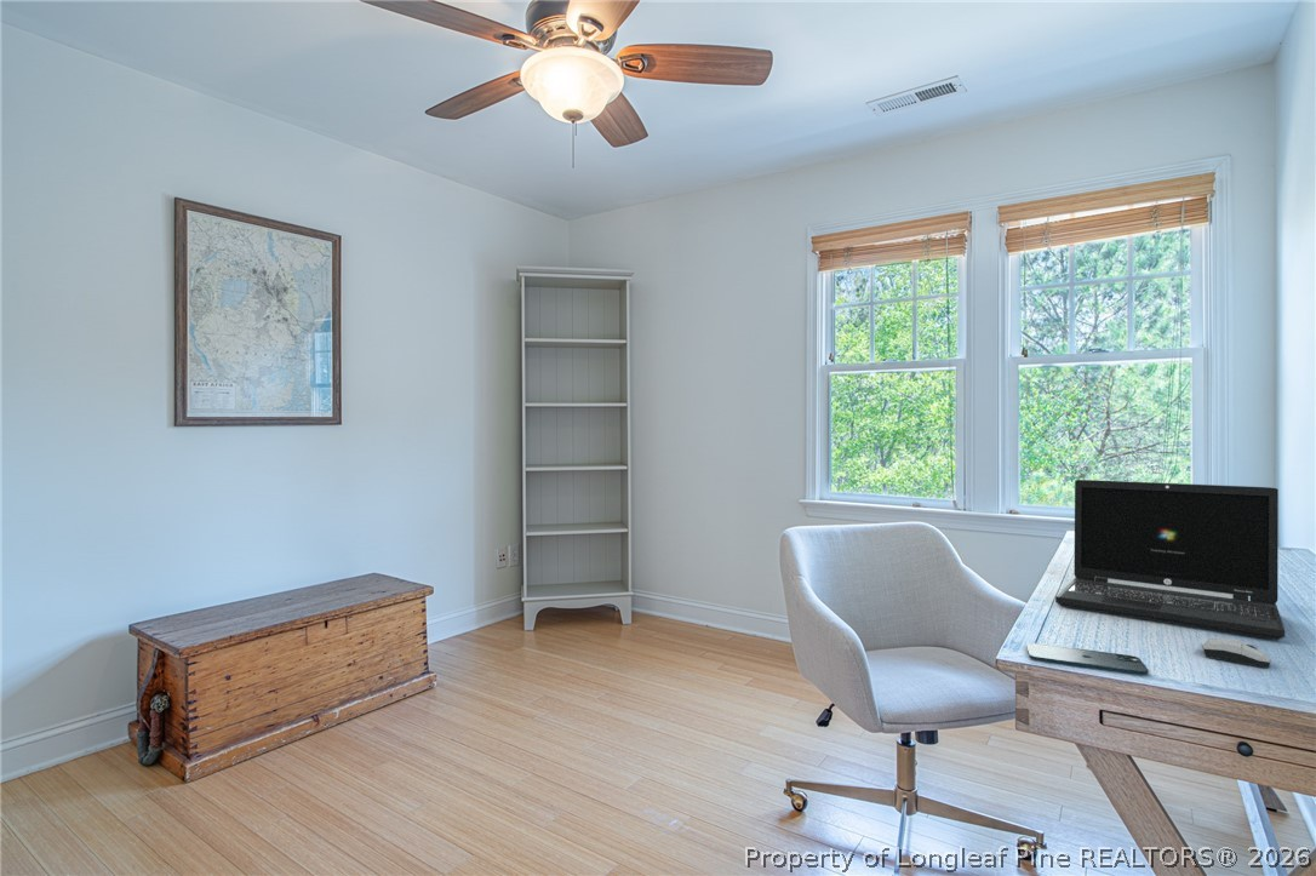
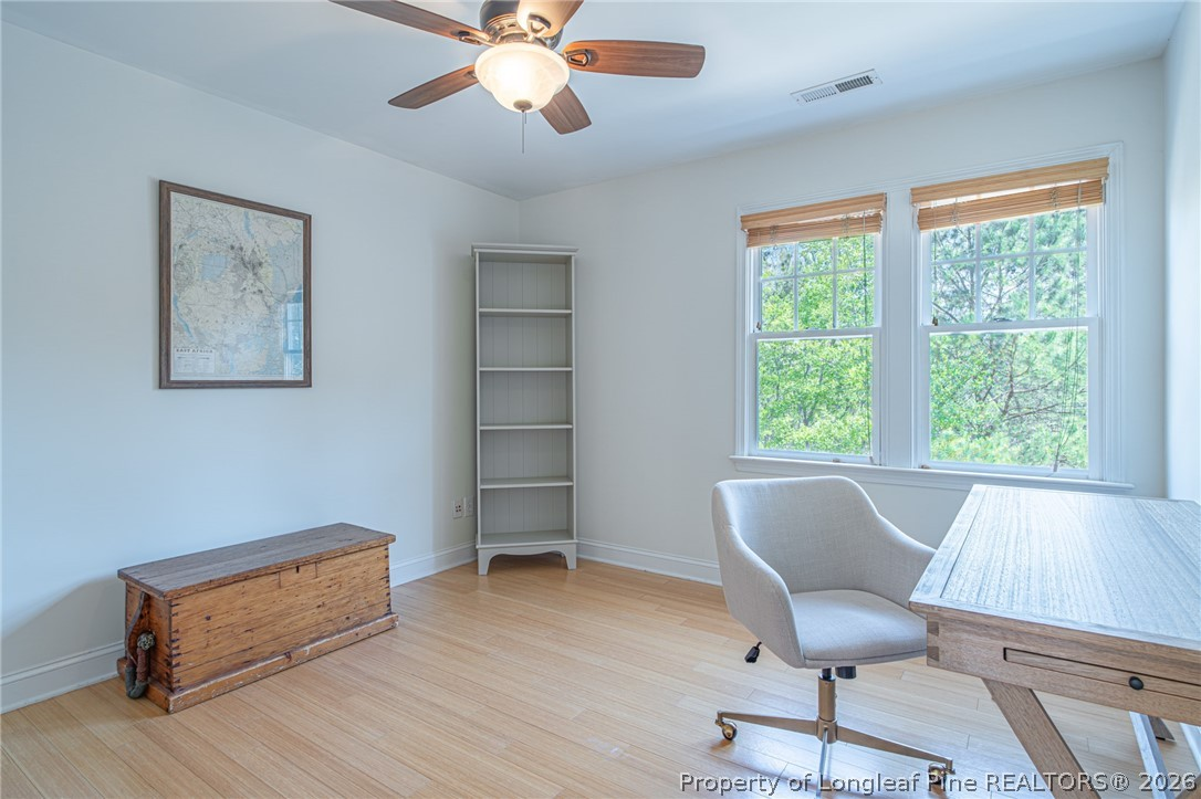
- laptop [1054,479,1286,641]
- smartphone [1025,641,1150,676]
- computer mouse [1201,636,1272,669]
